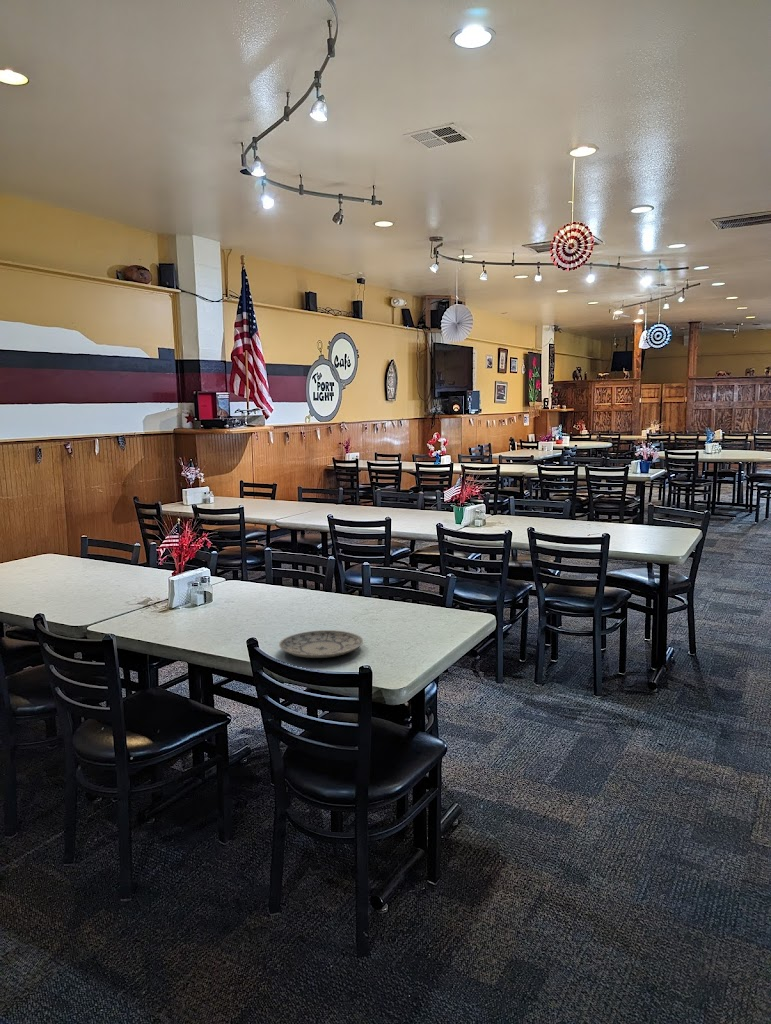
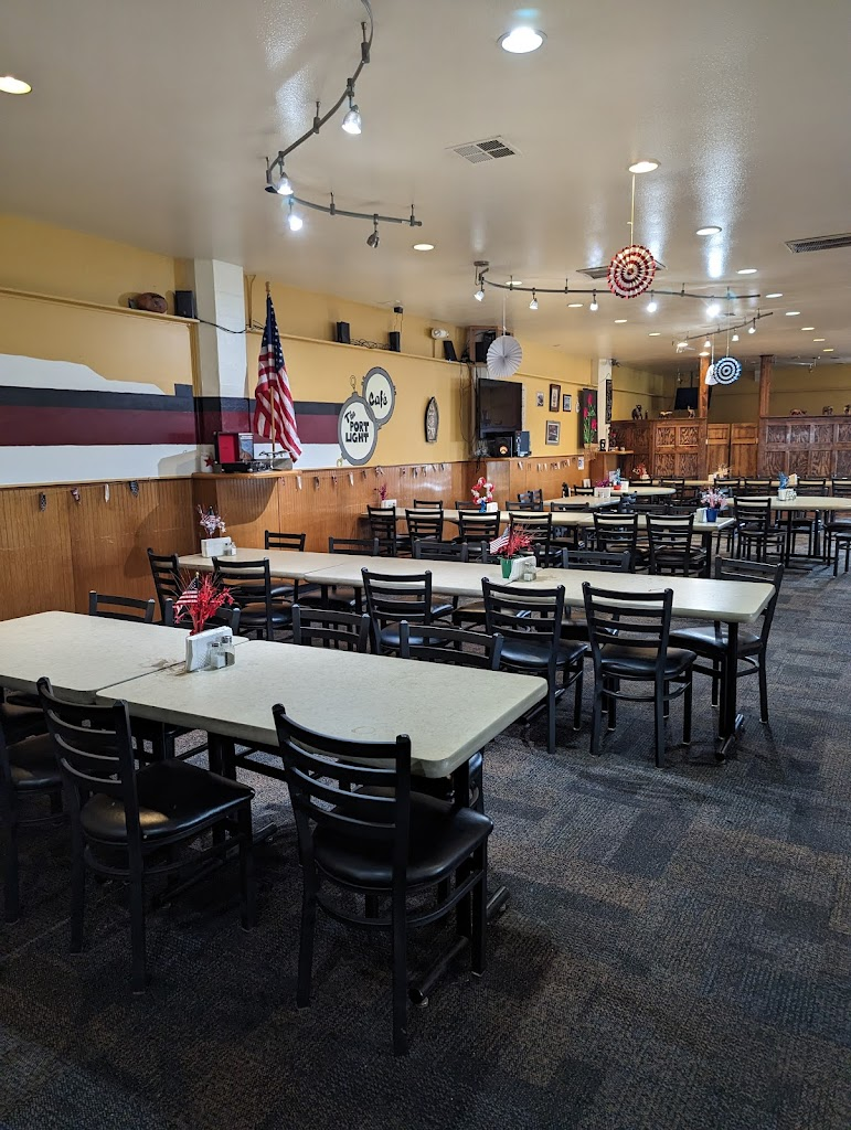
- plate [278,629,364,659]
